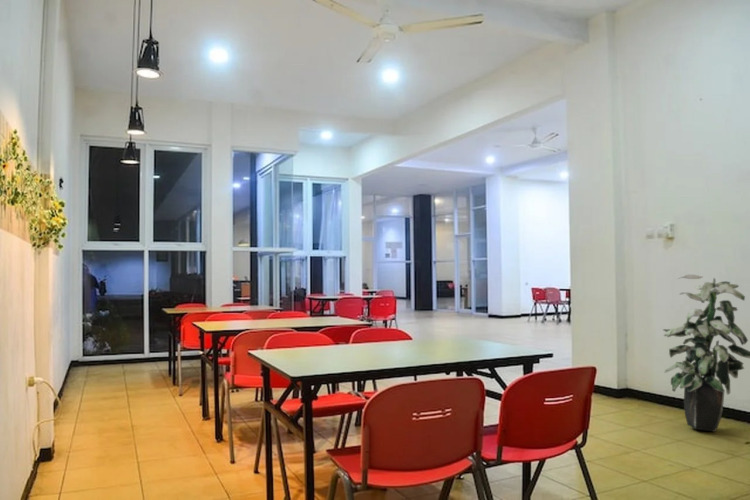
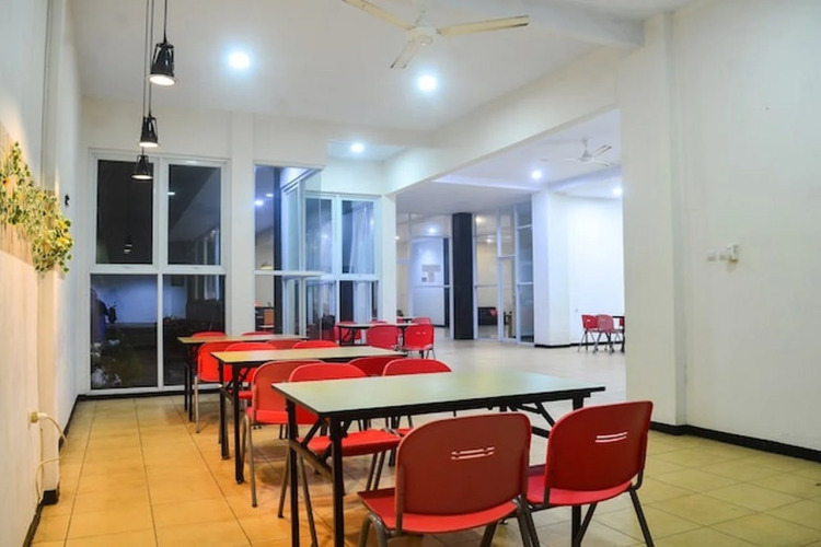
- indoor plant [662,274,750,433]
